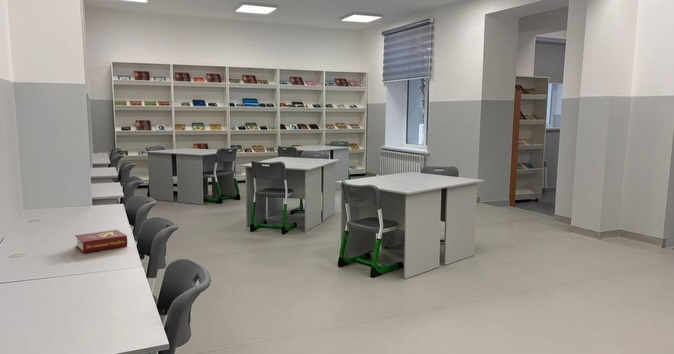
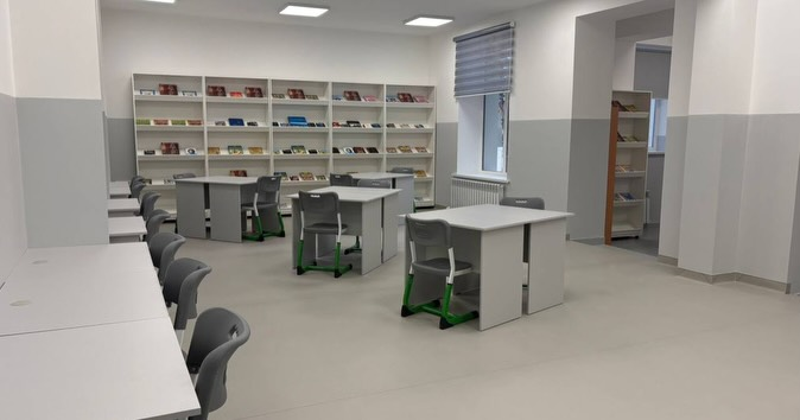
- book [74,229,128,254]
